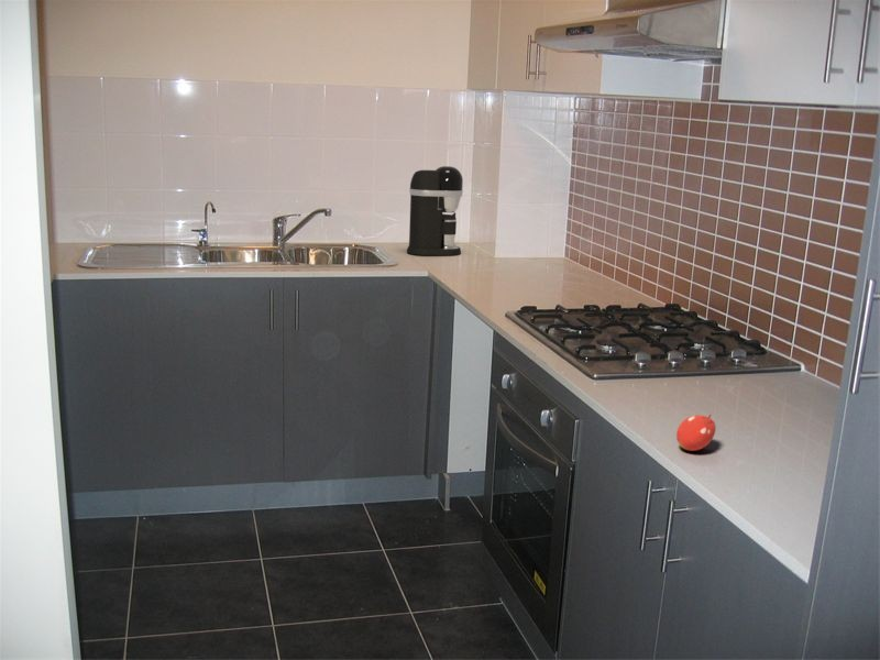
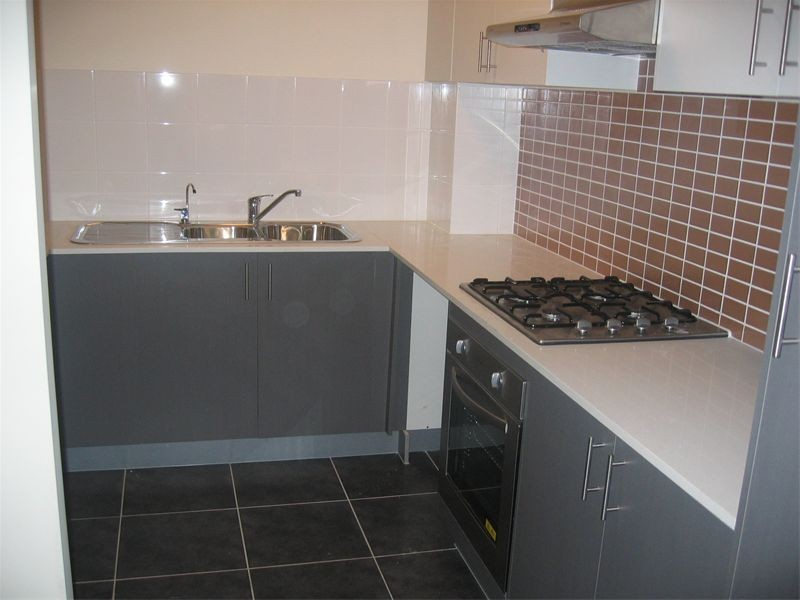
- fruit [675,414,717,452]
- coffee maker [406,165,464,256]
